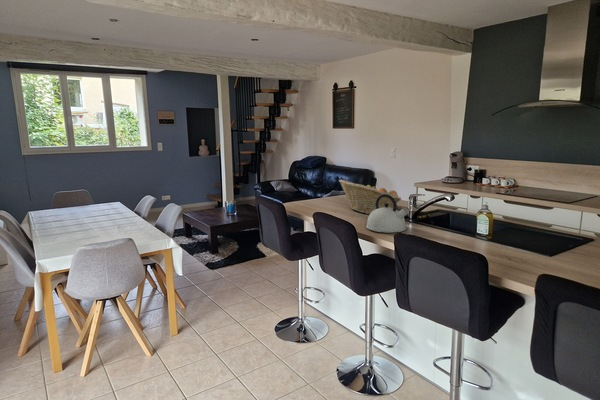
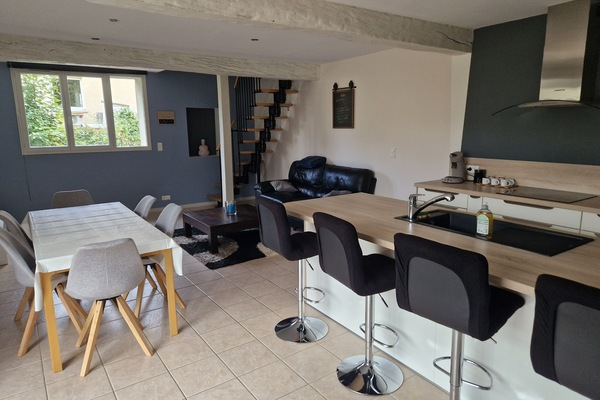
- kettle [365,194,410,234]
- fruit basket [338,179,402,215]
